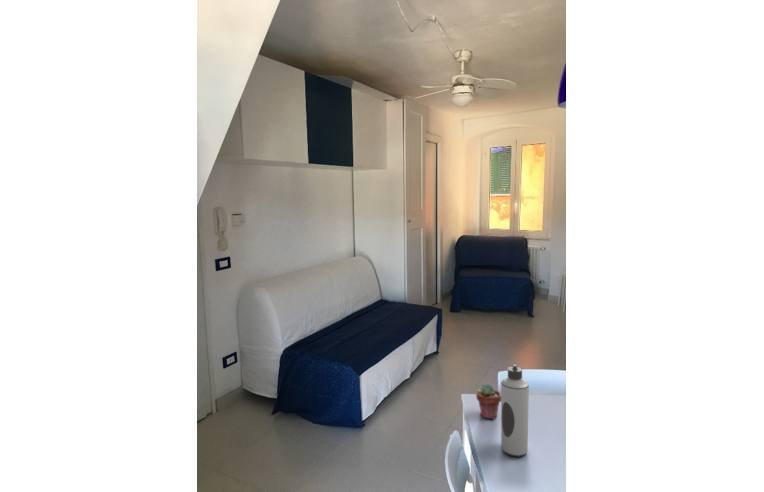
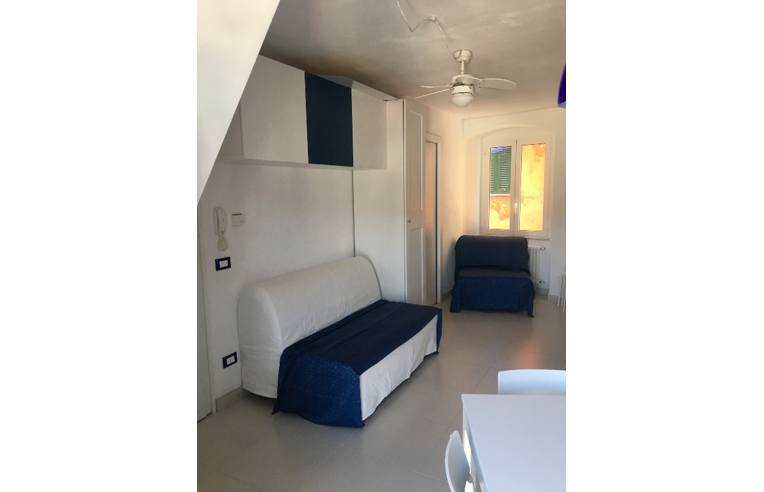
- potted succulent [475,383,501,420]
- water bottle [500,364,530,458]
